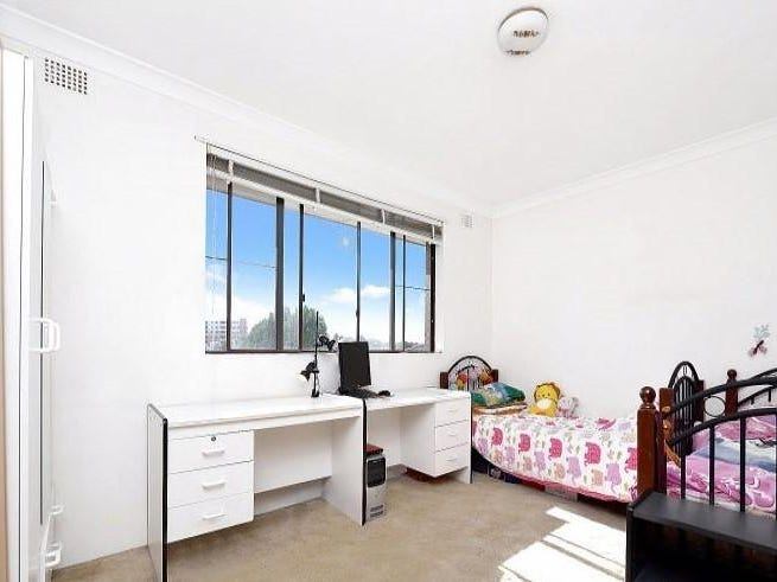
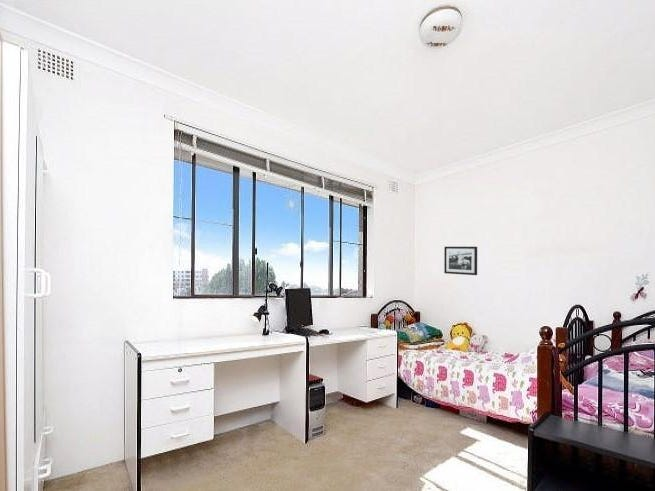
+ picture frame [443,246,478,276]
